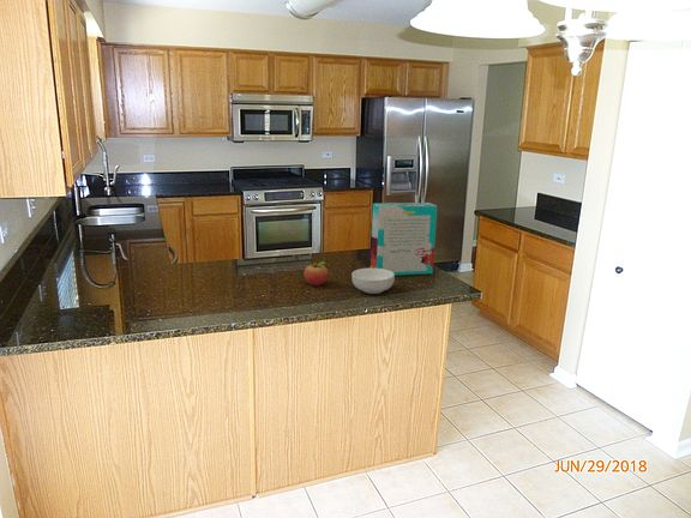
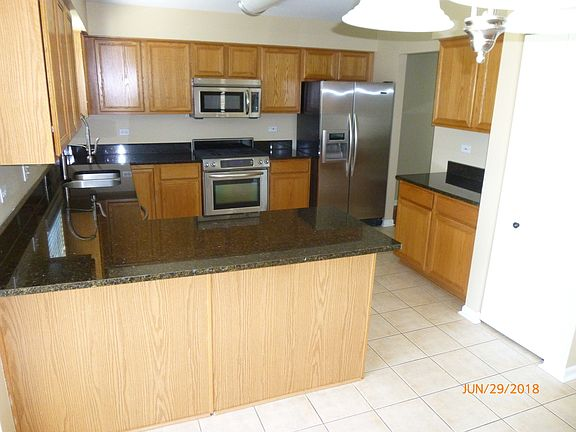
- cereal bowl [350,267,396,295]
- cereal box [369,201,438,277]
- fruit [302,260,330,287]
